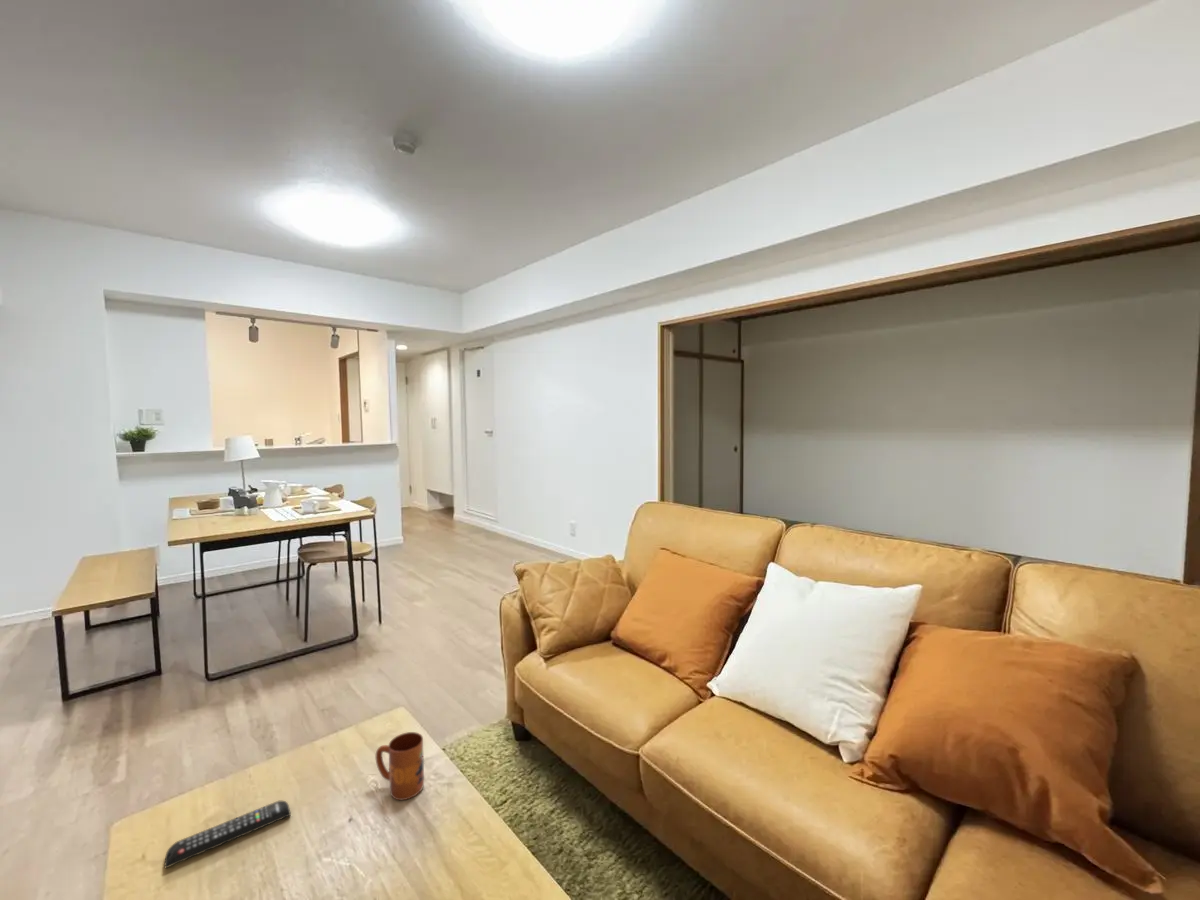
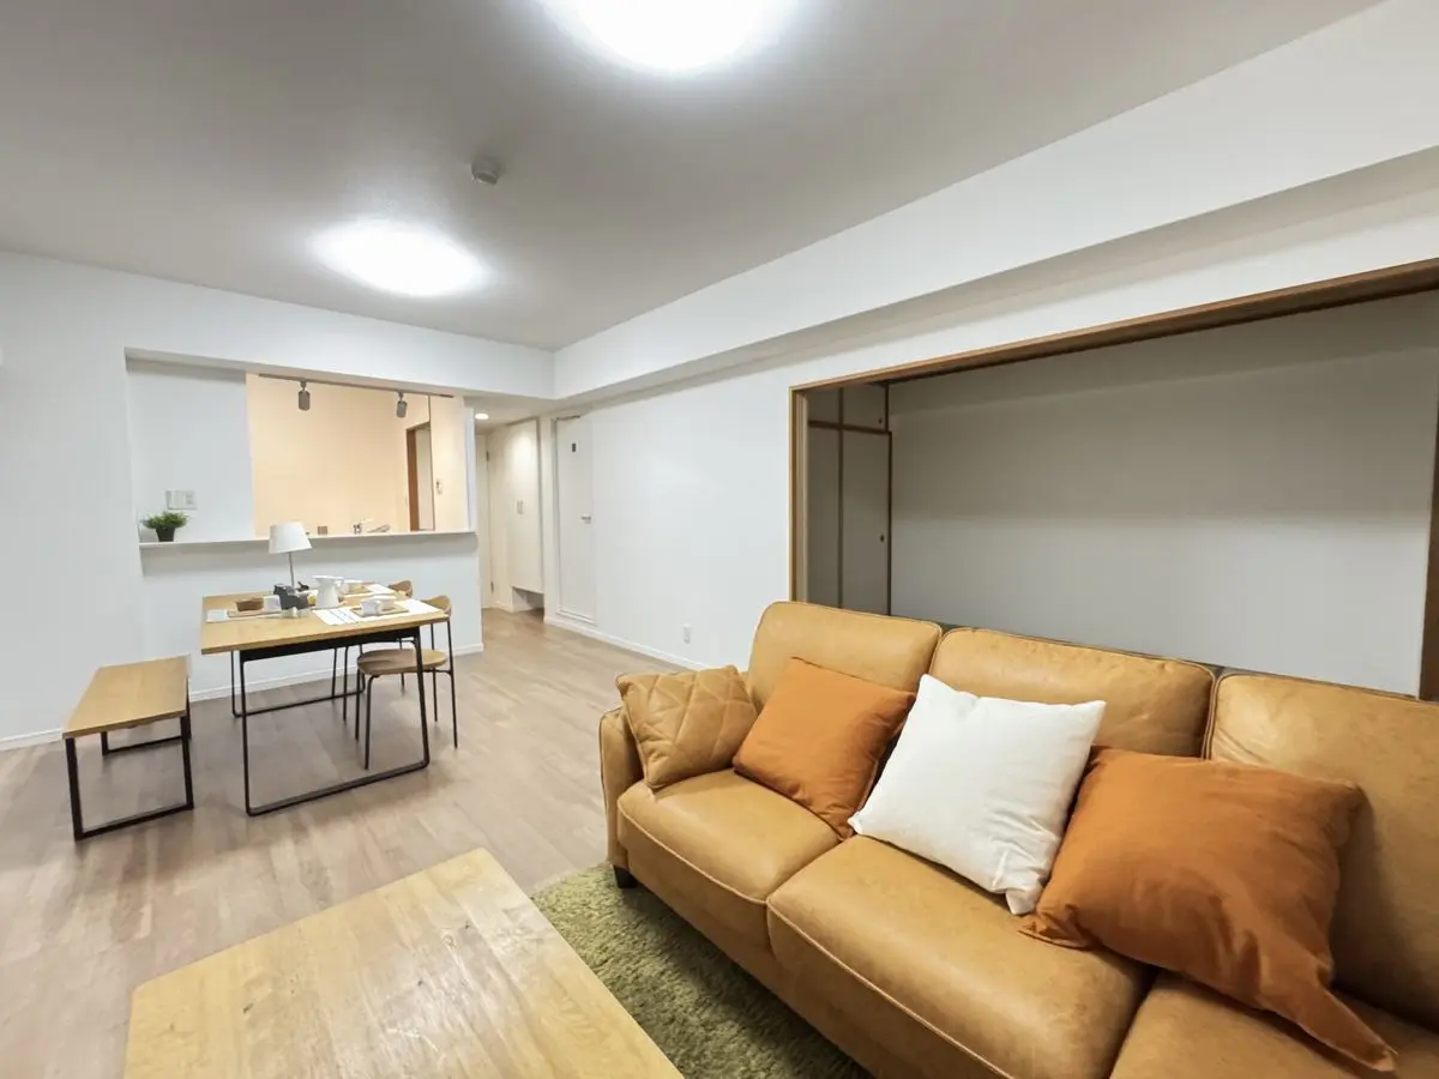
- remote control [164,800,292,869]
- mug [375,731,425,801]
